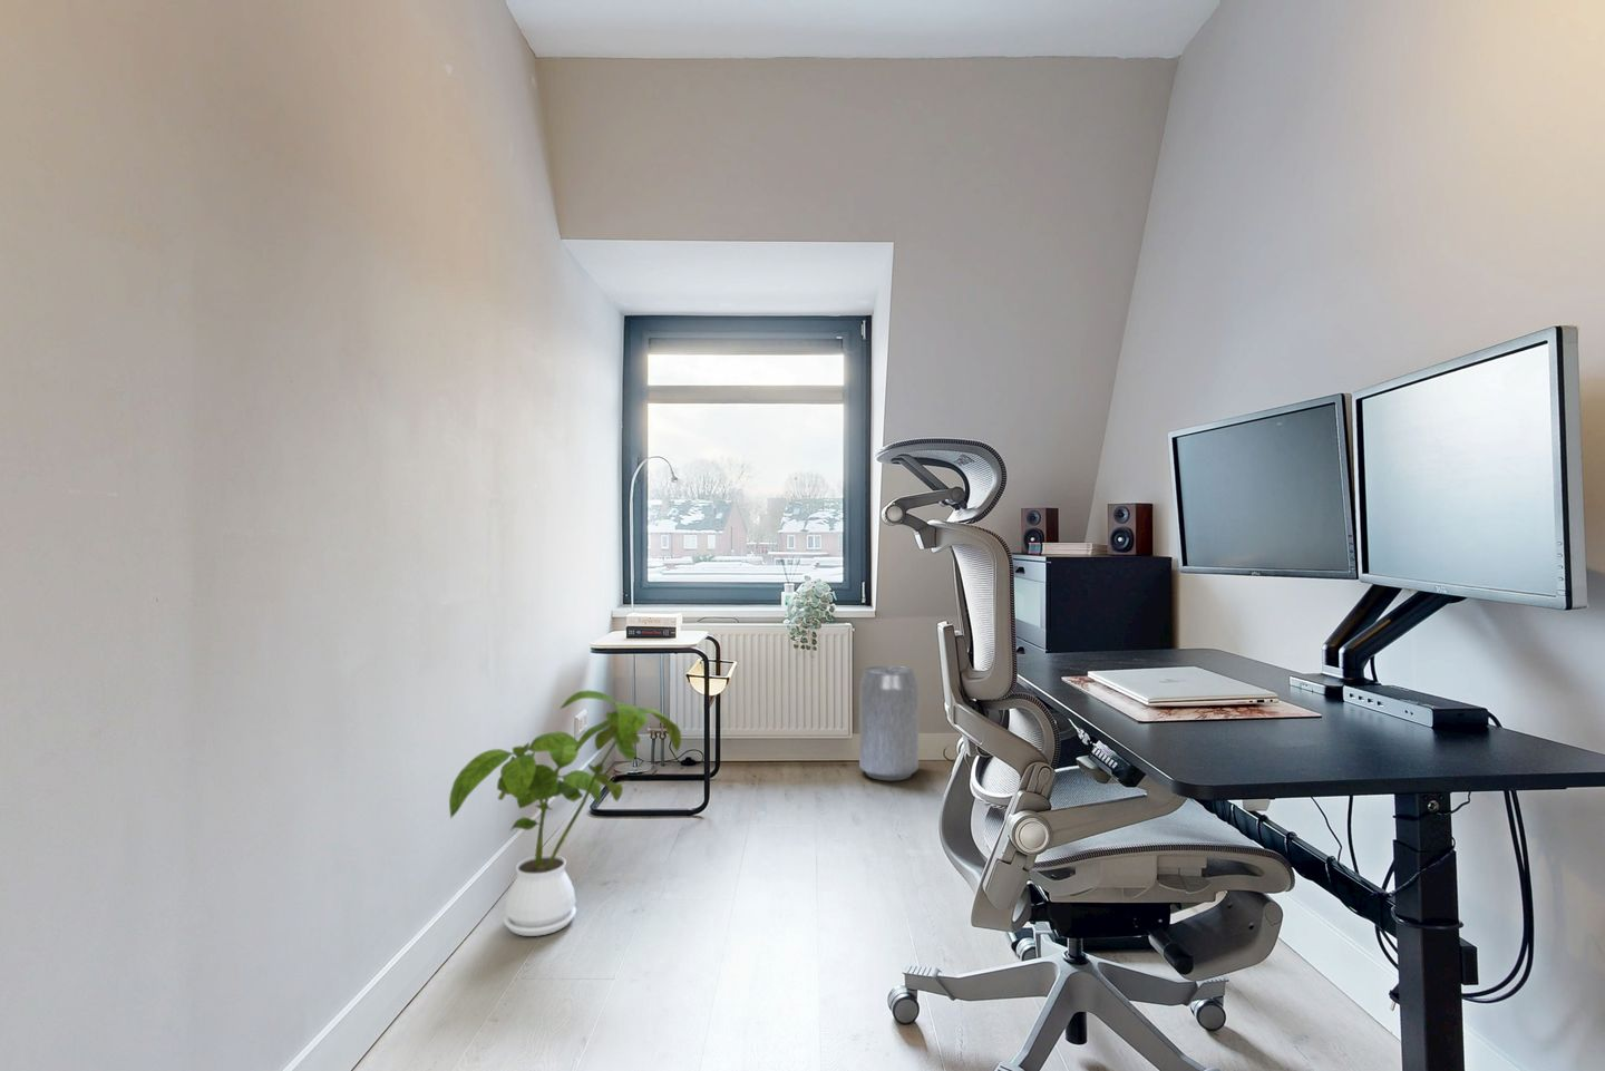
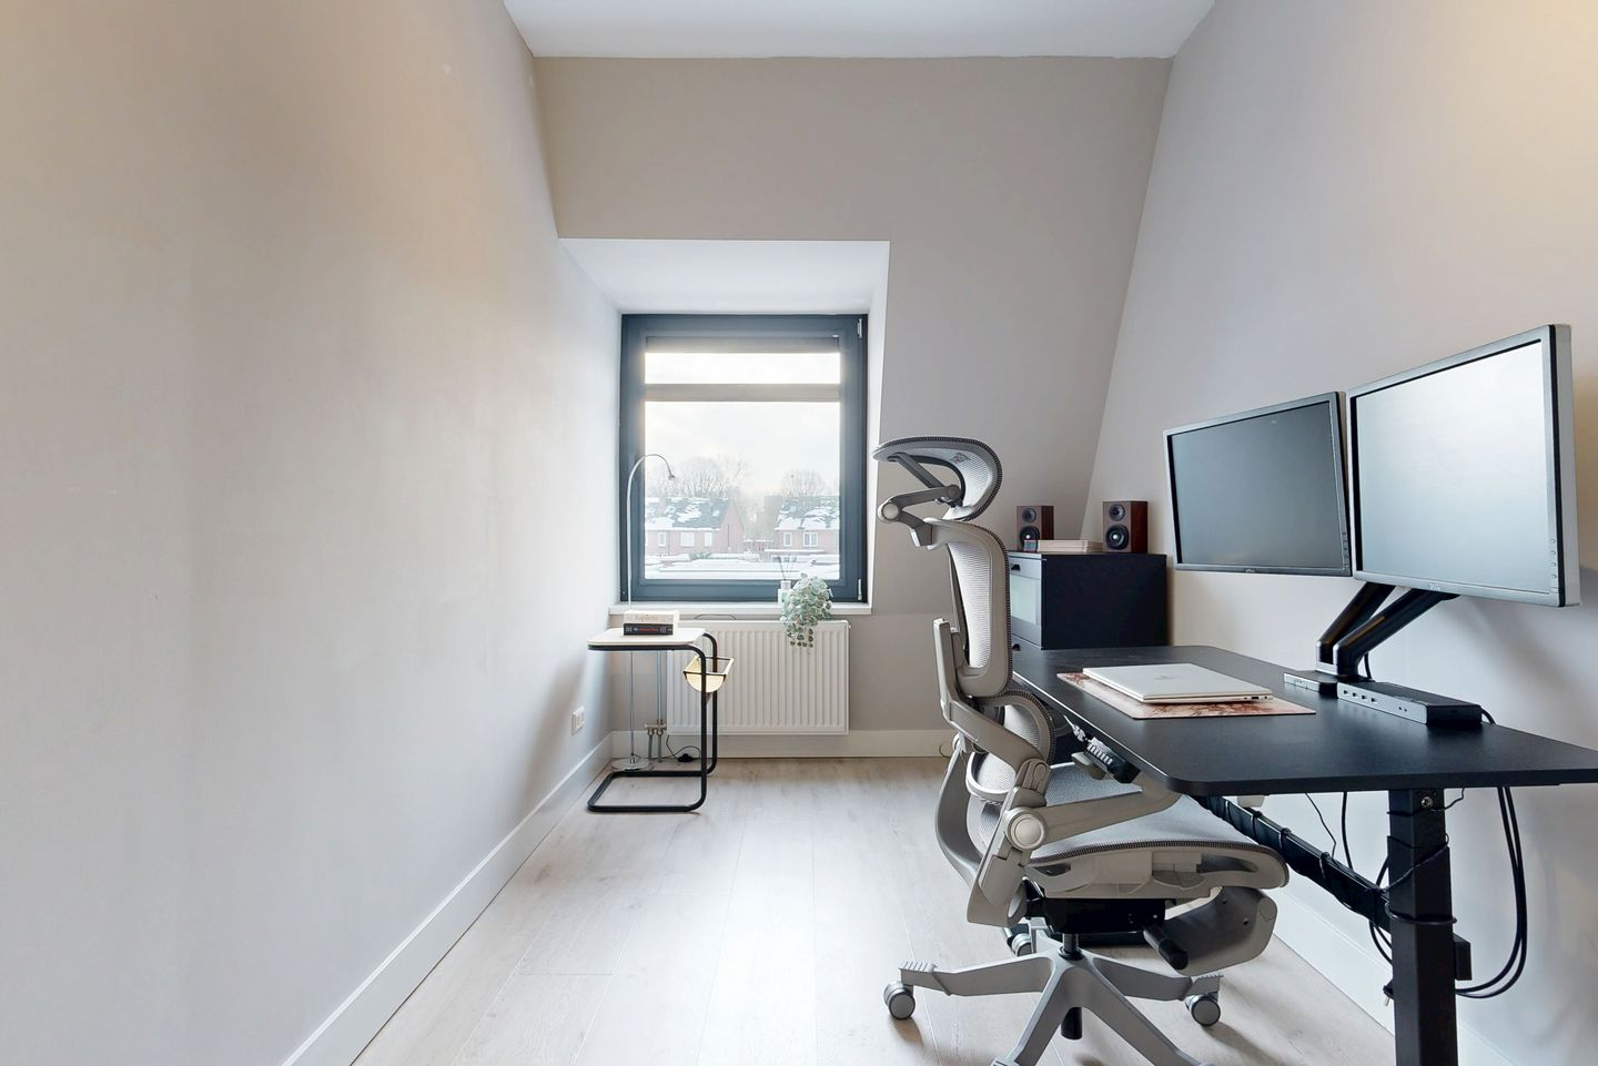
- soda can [858,666,919,782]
- house plant [448,688,682,937]
